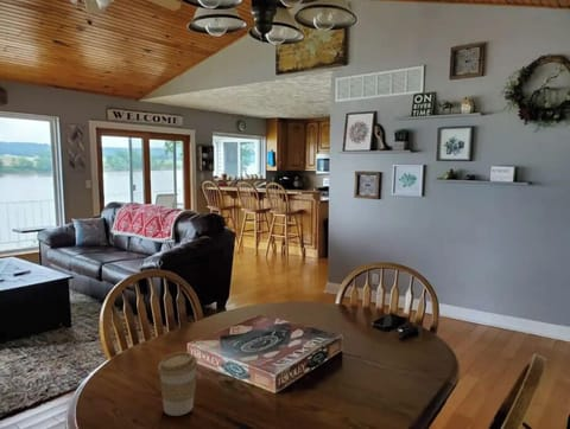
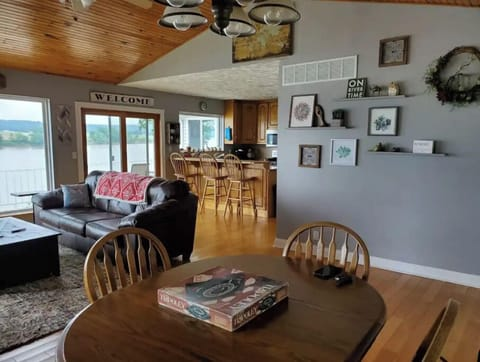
- coffee cup [157,351,198,417]
